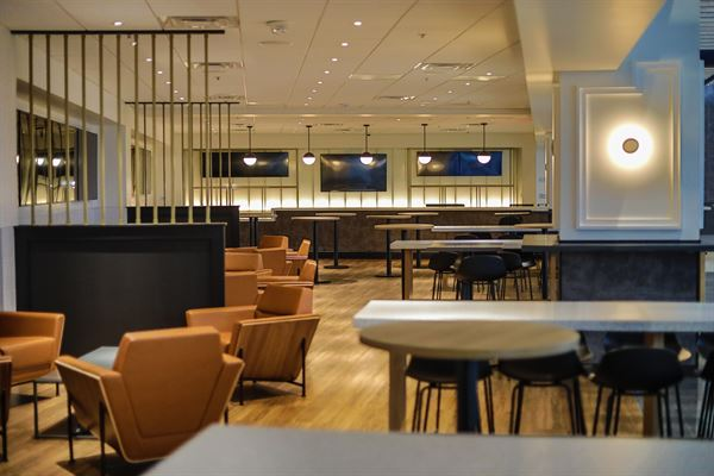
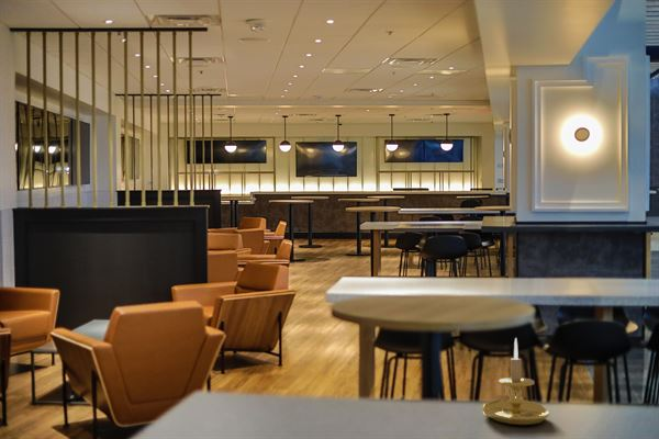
+ candle holder [482,337,551,426]
